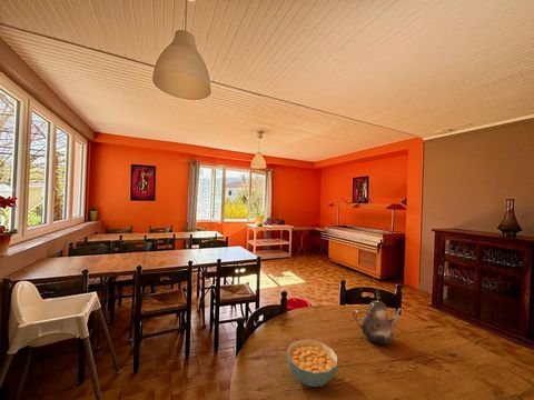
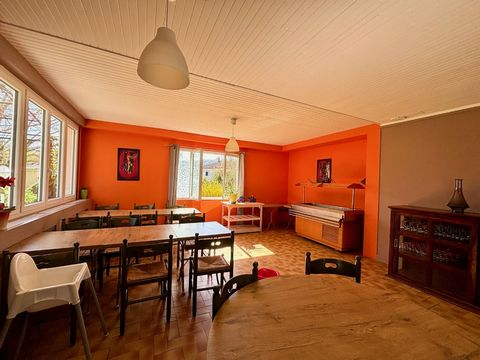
- teapot [352,296,402,347]
- cereal bowl [286,338,339,388]
